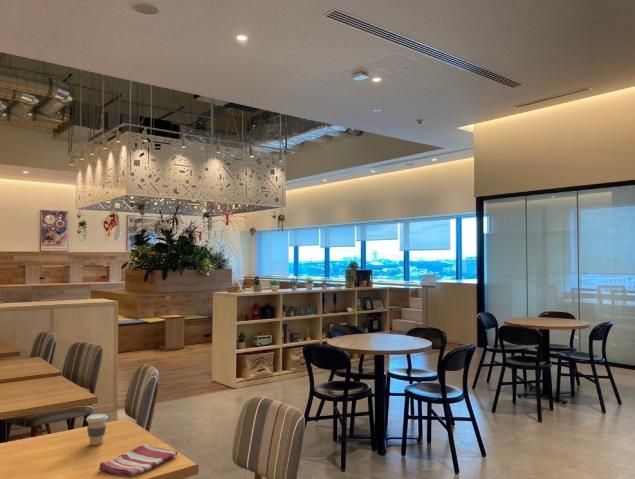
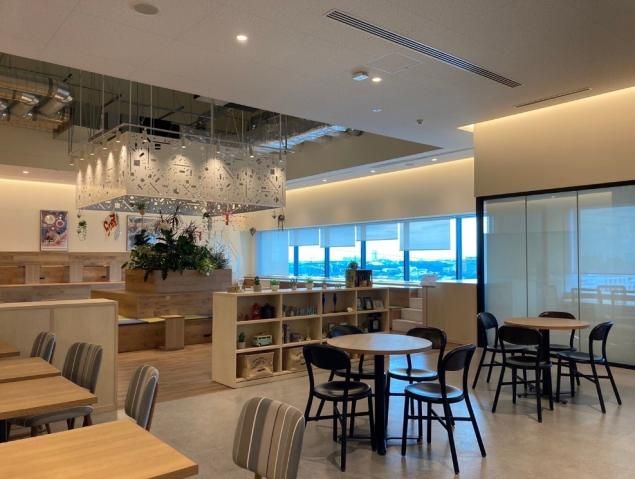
- dish towel [98,443,179,479]
- coffee cup [85,413,109,446]
